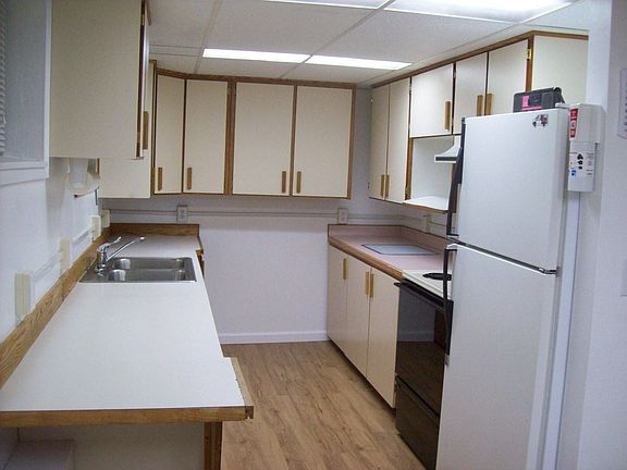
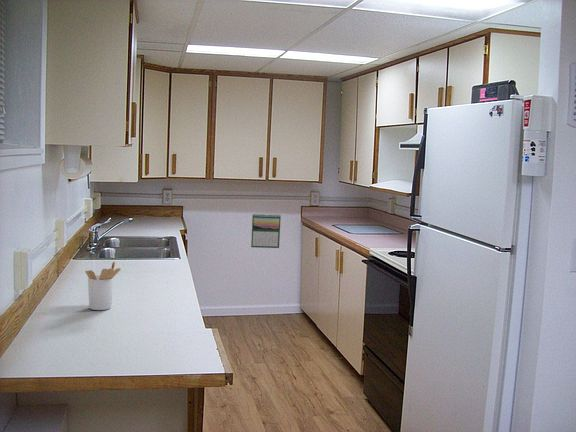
+ utensil holder [84,261,122,311]
+ calendar [250,213,282,249]
